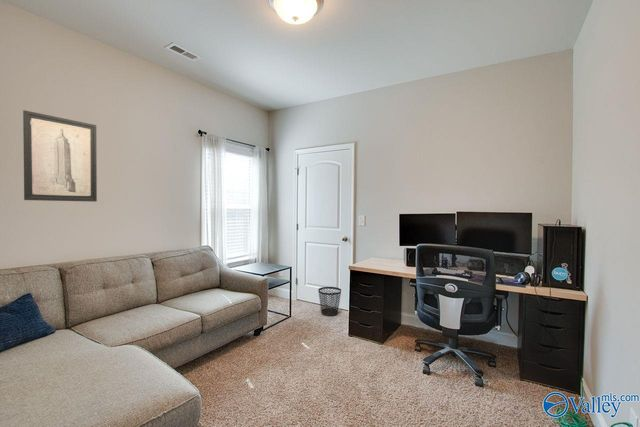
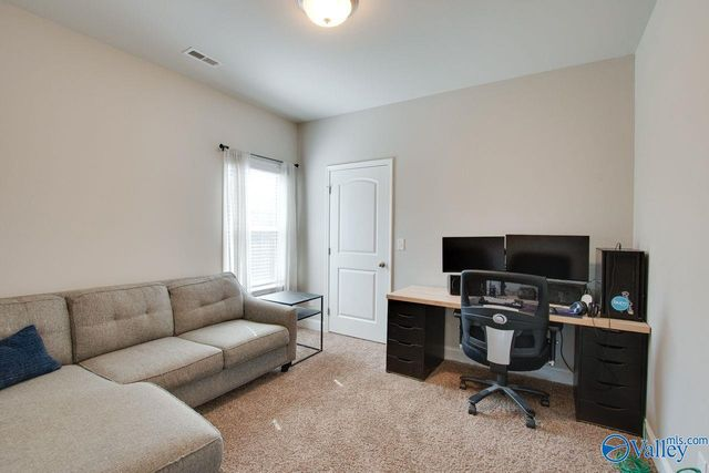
- wastebasket [317,286,342,317]
- wall art [22,109,98,203]
